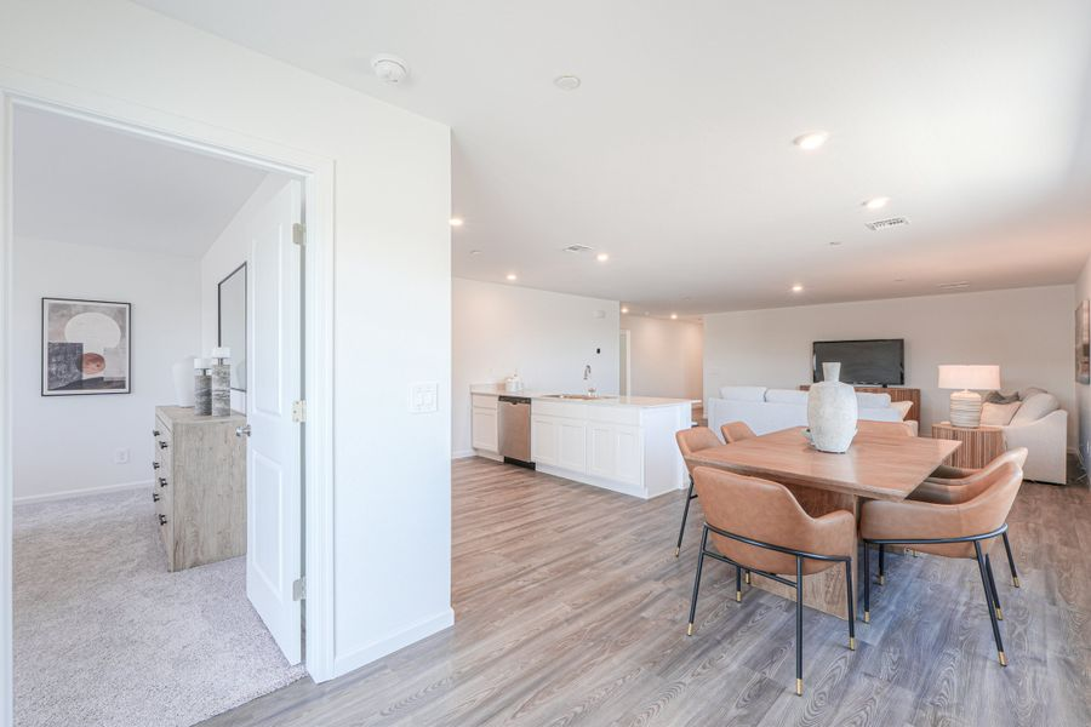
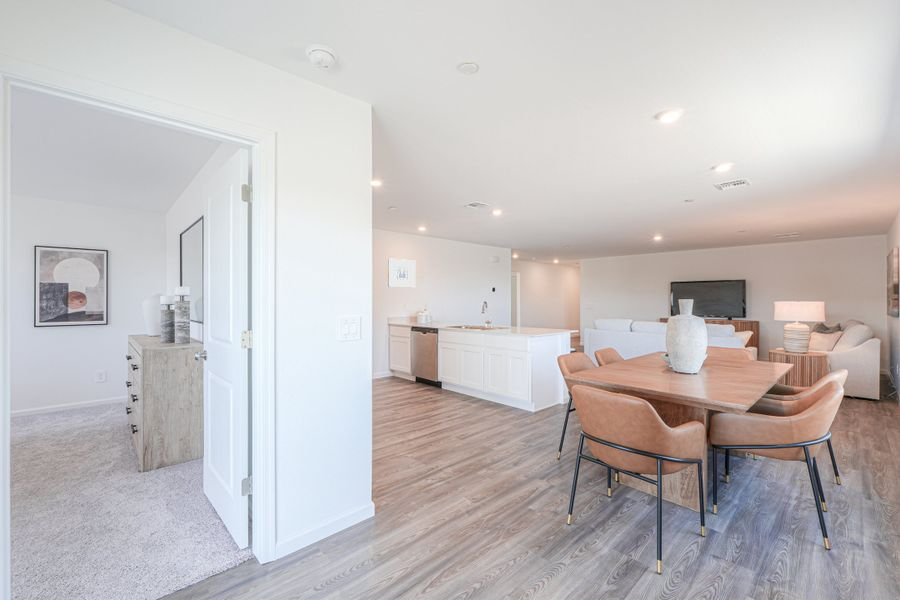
+ wall art [387,257,417,288]
